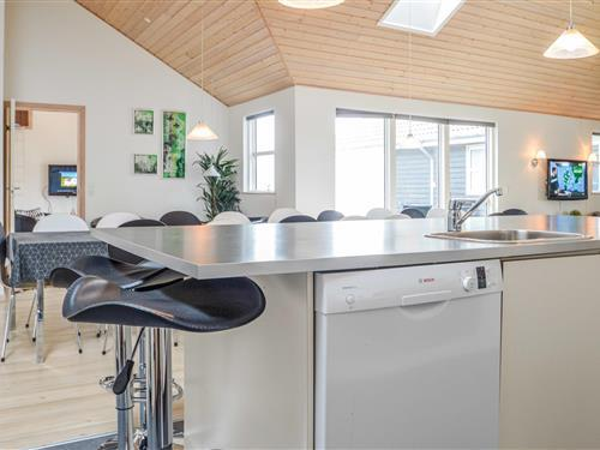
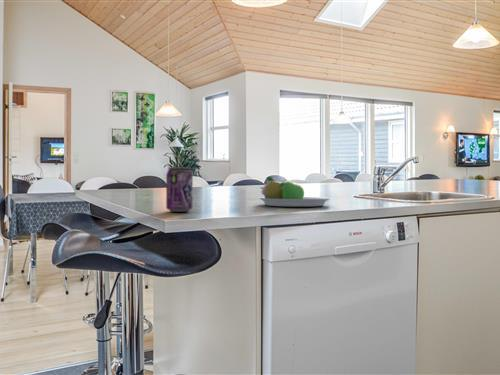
+ beverage can [165,166,194,213]
+ fruit bowl [258,176,331,207]
